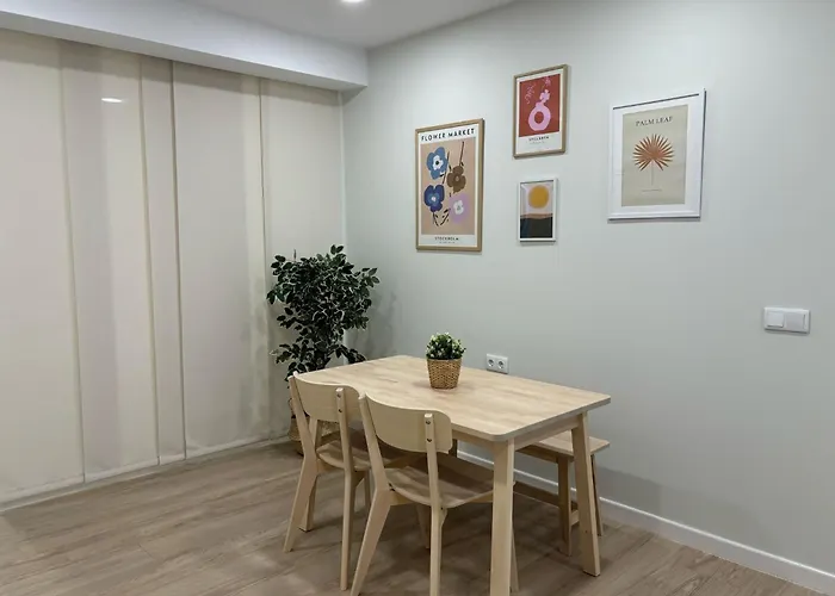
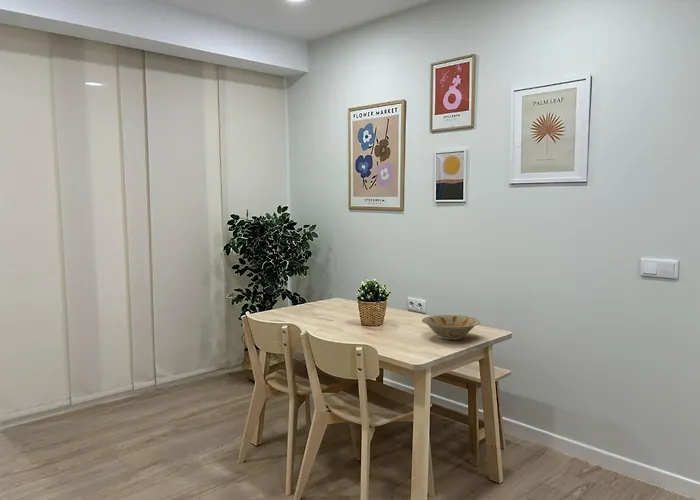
+ bowl [421,314,481,341]
